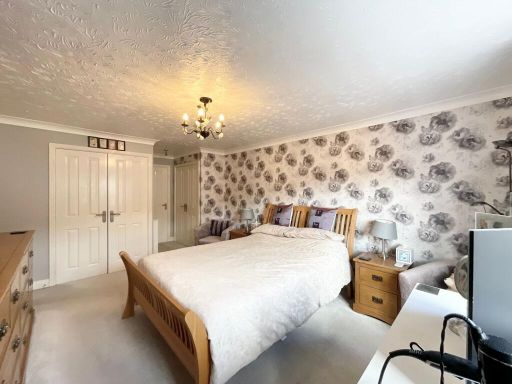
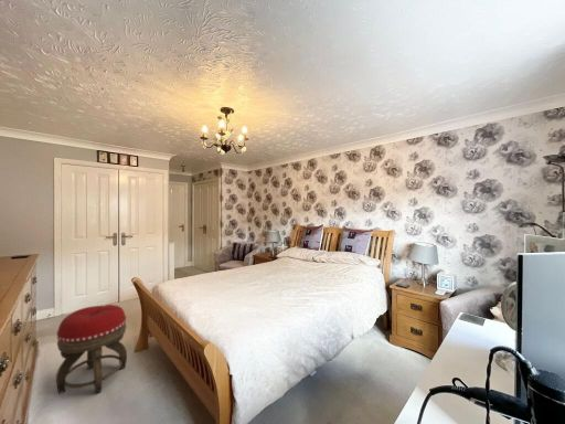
+ footstool [55,304,128,394]
